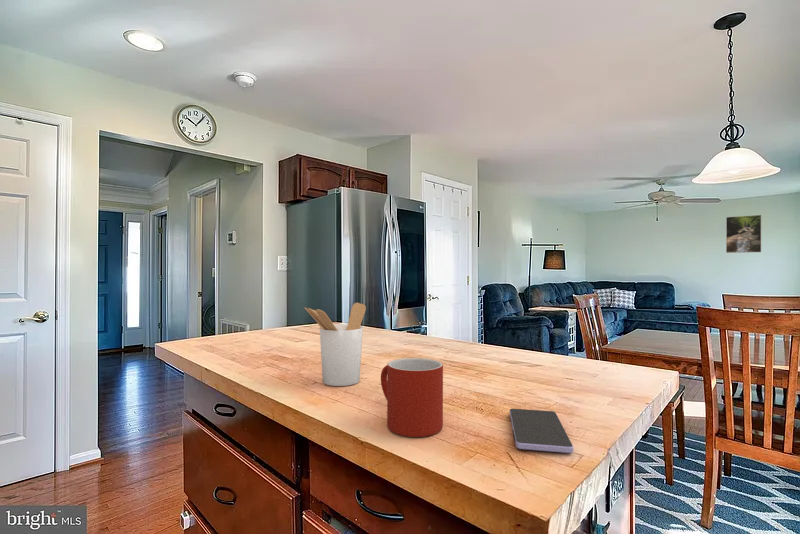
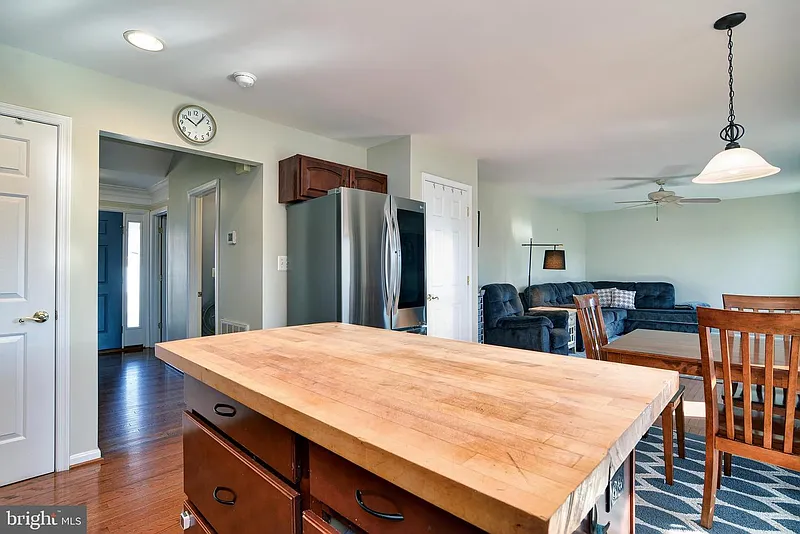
- mug [380,357,444,438]
- smartphone [509,408,574,454]
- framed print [725,214,762,254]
- utensil holder [303,302,367,387]
